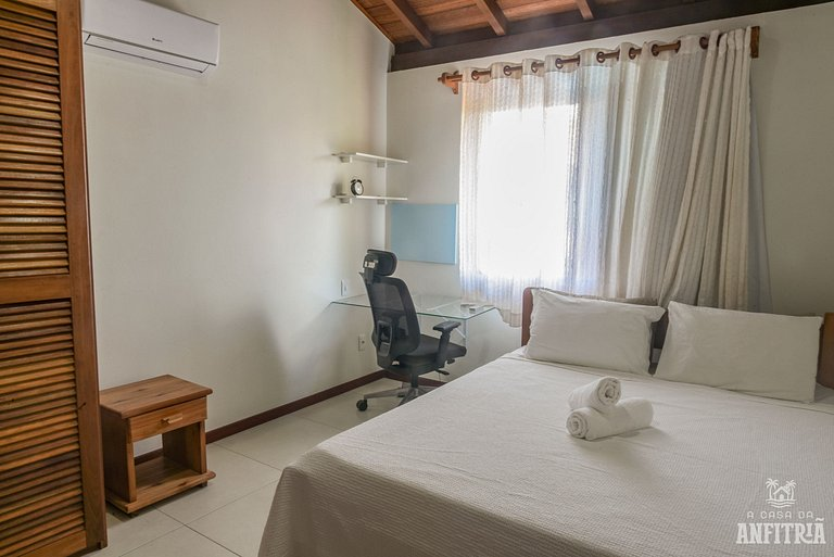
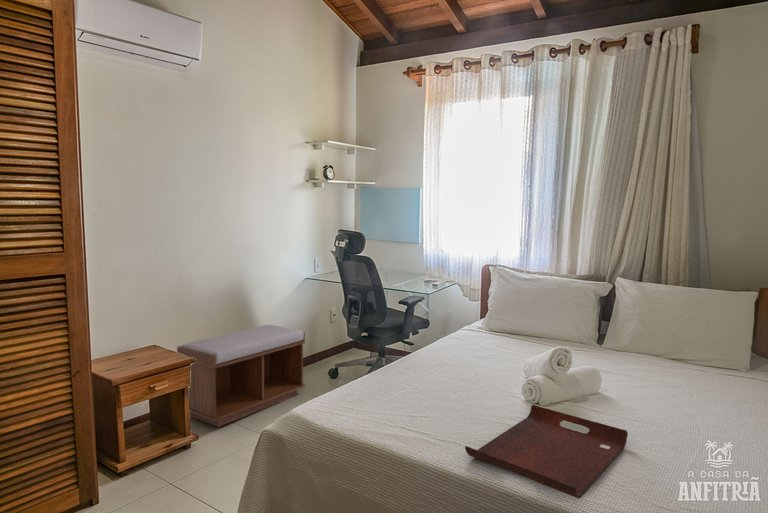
+ bench [176,324,306,428]
+ serving tray [464,404,629,499]
